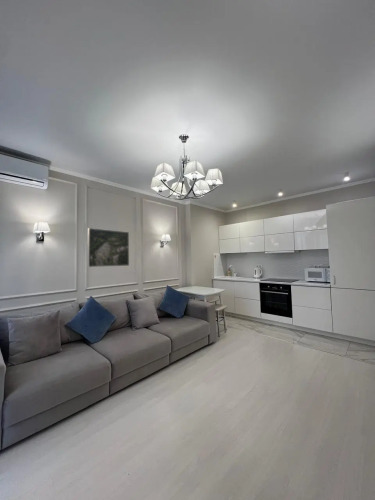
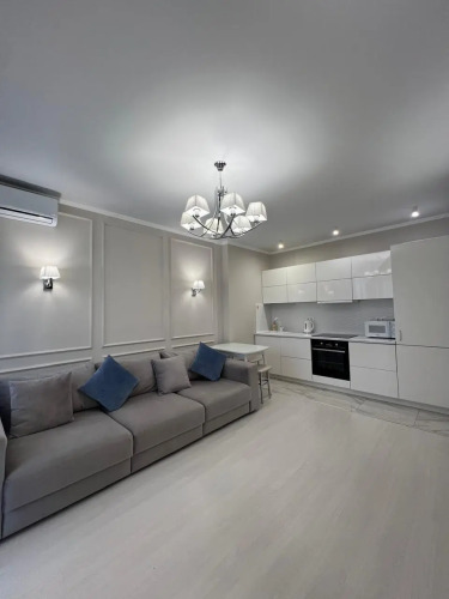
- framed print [87,227,130,268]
